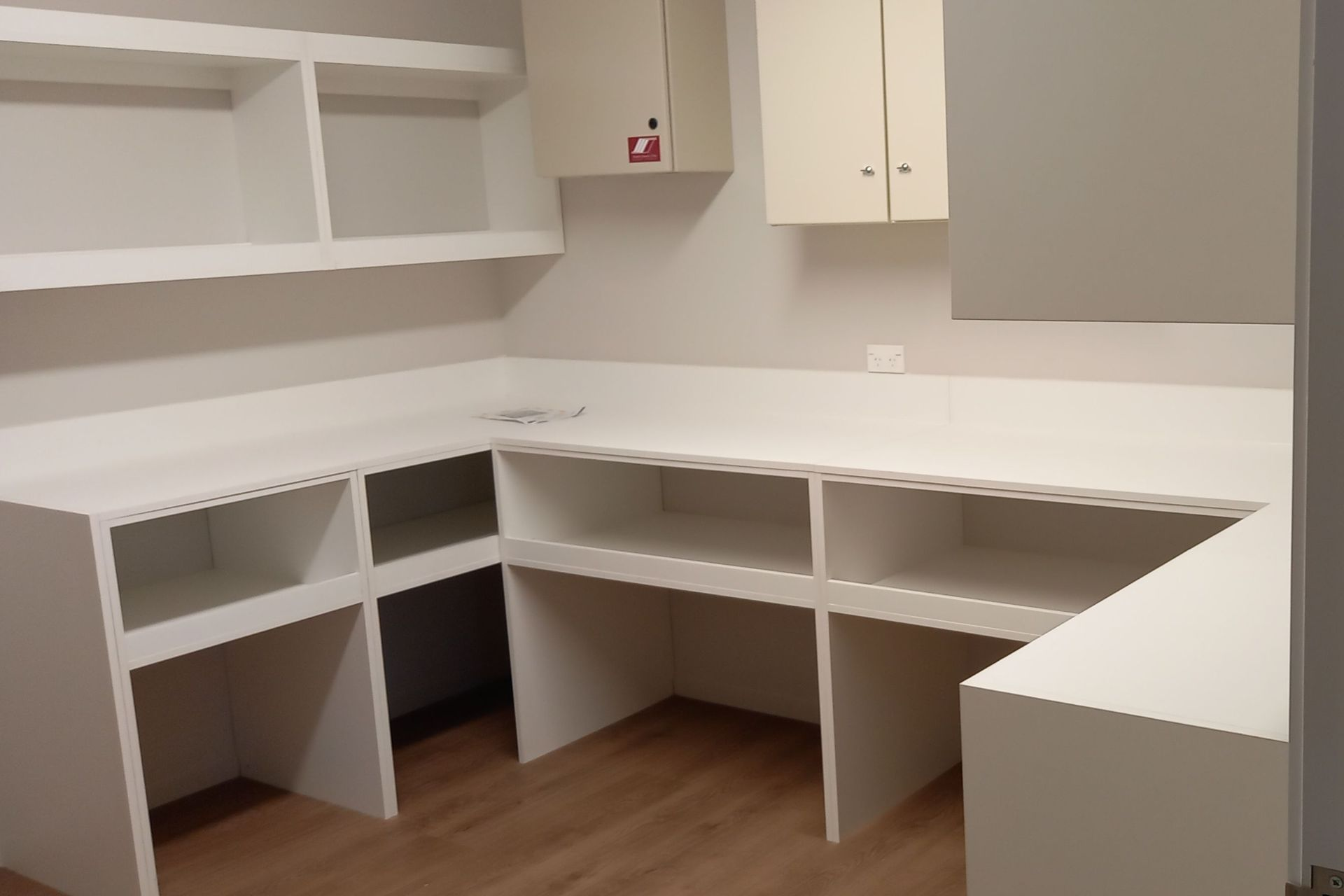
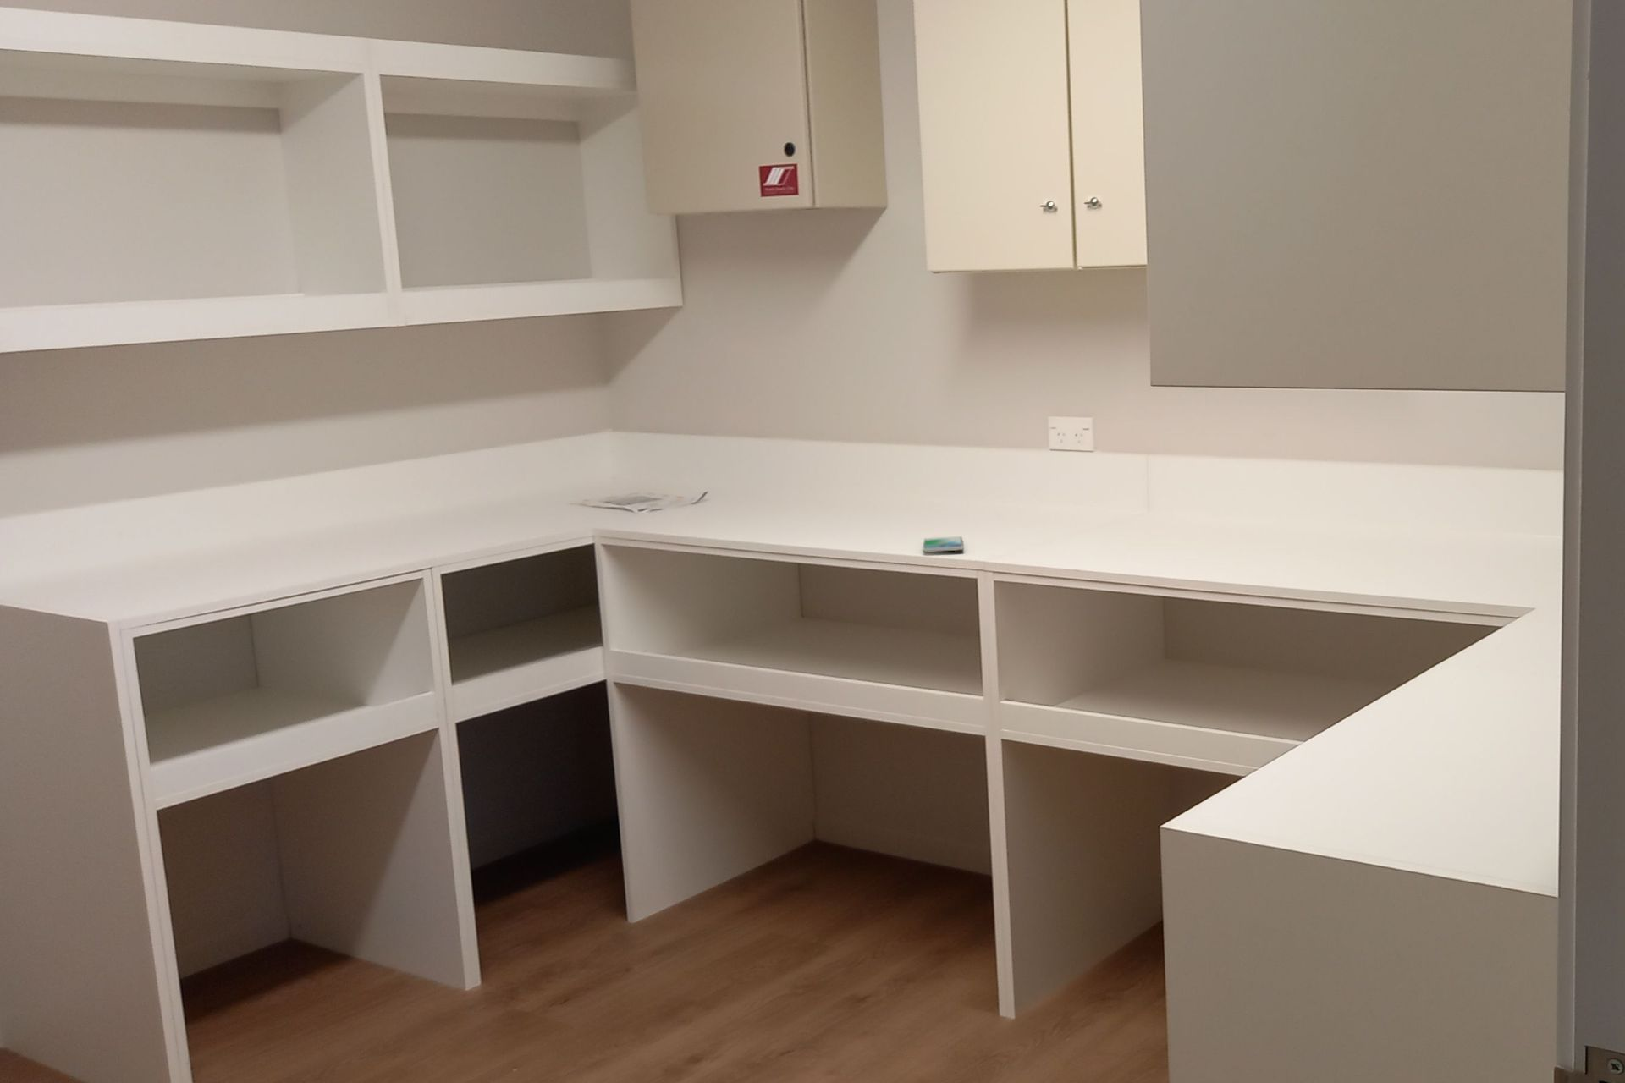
+ smartphone [923,535,964,554]
